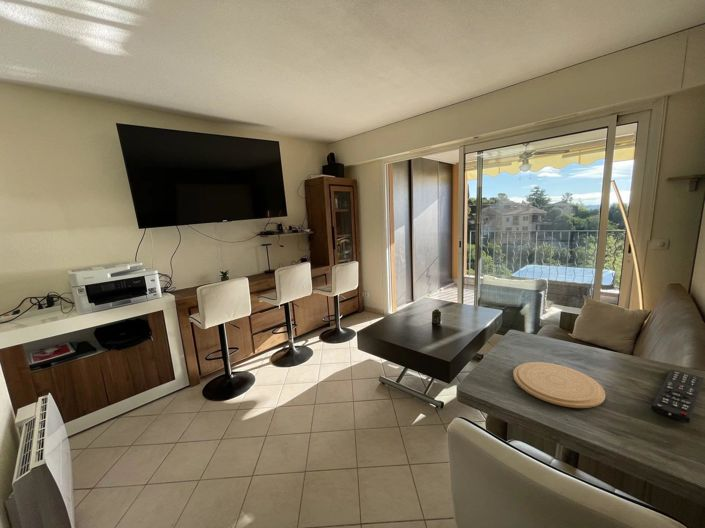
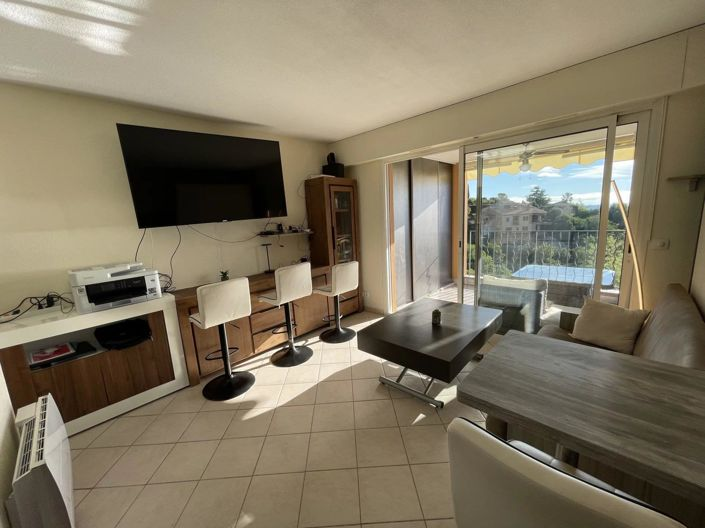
- plate [512,361,606,409]
- remote control [650,368,704,424]
